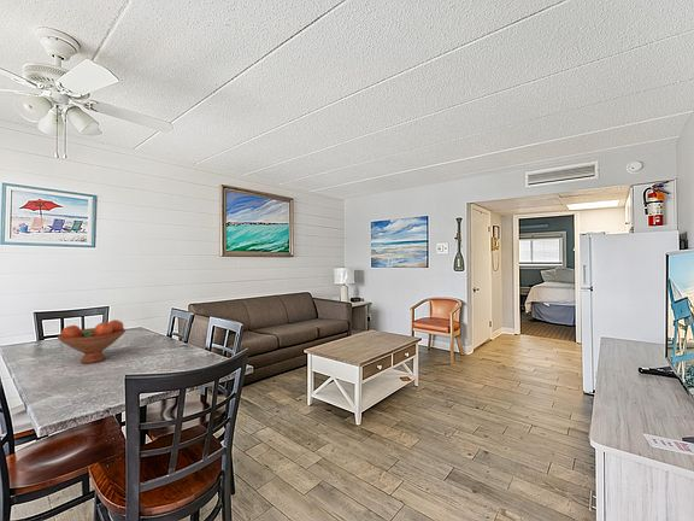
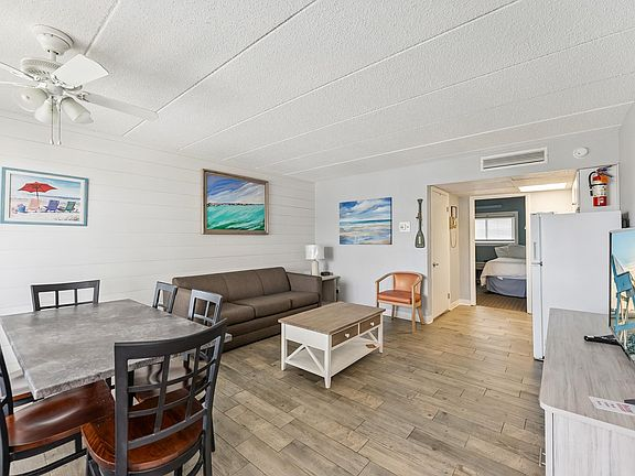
- fruit bowl [57,318,127,364]
